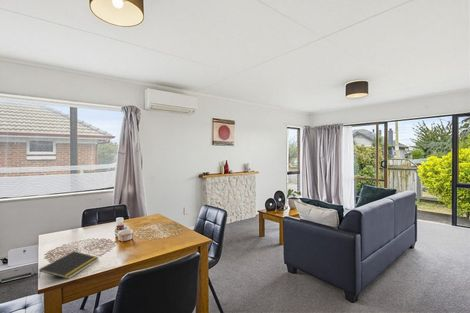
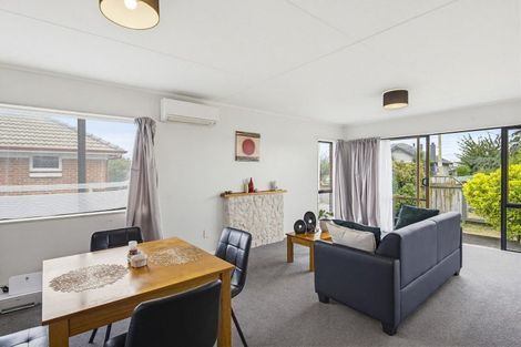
- notepad [38,250,100,280]
